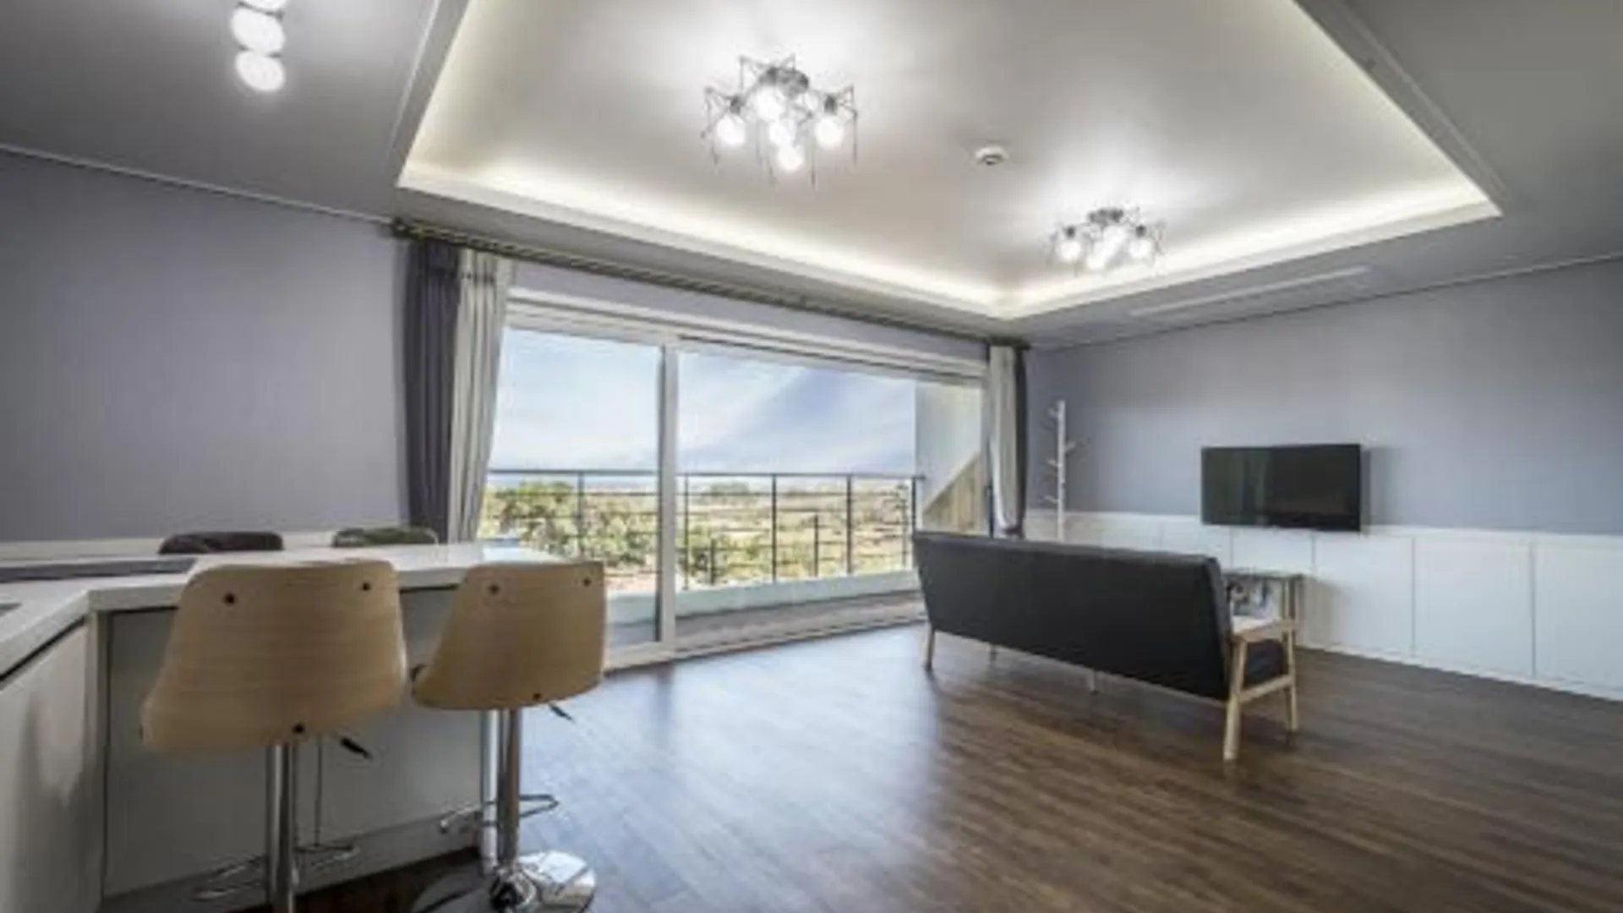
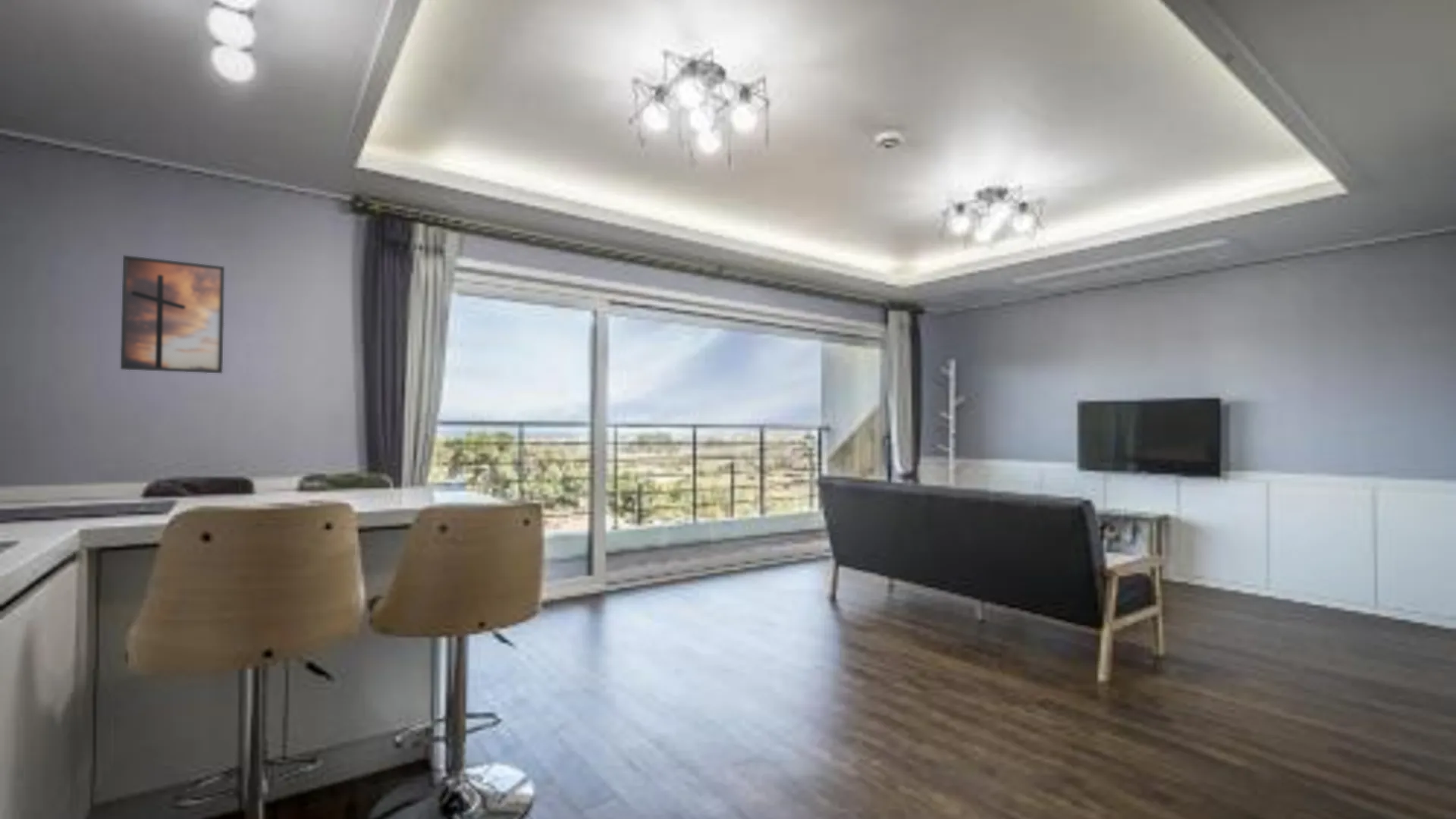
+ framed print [120,255,225,374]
